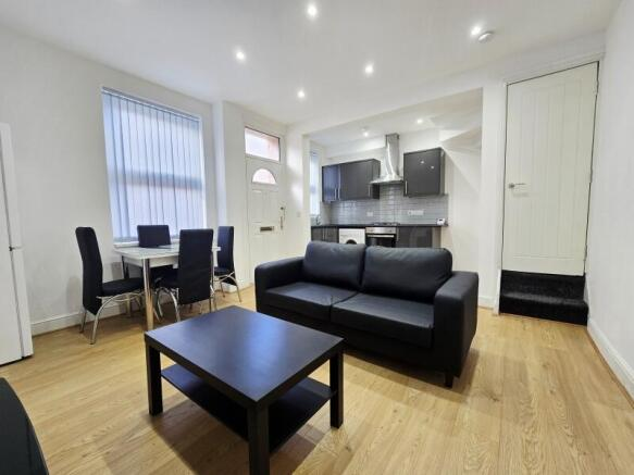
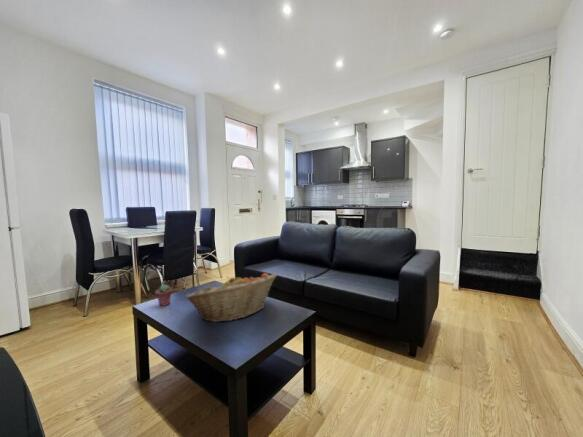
+ potted succulent [154,283,173,307]
+ fruit basket [184,272,278,323]
